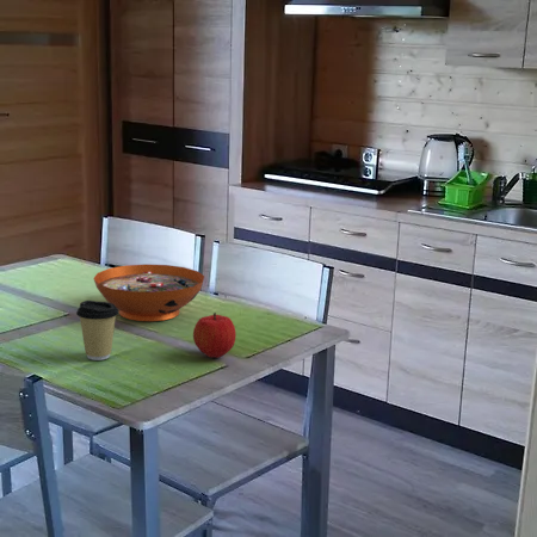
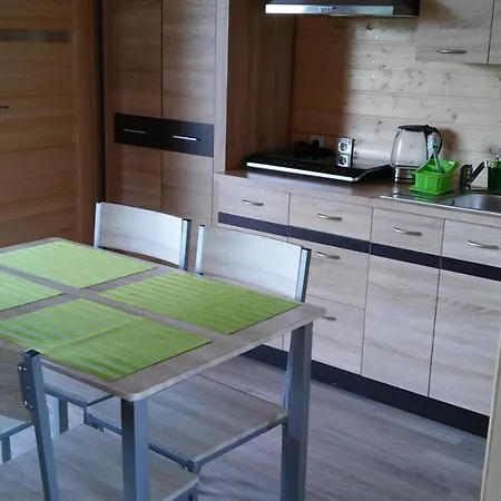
- fruit [192,311,237,359]
- decorative bowl [92,264,205,322]
- coffee cup [75,300,119,362]
